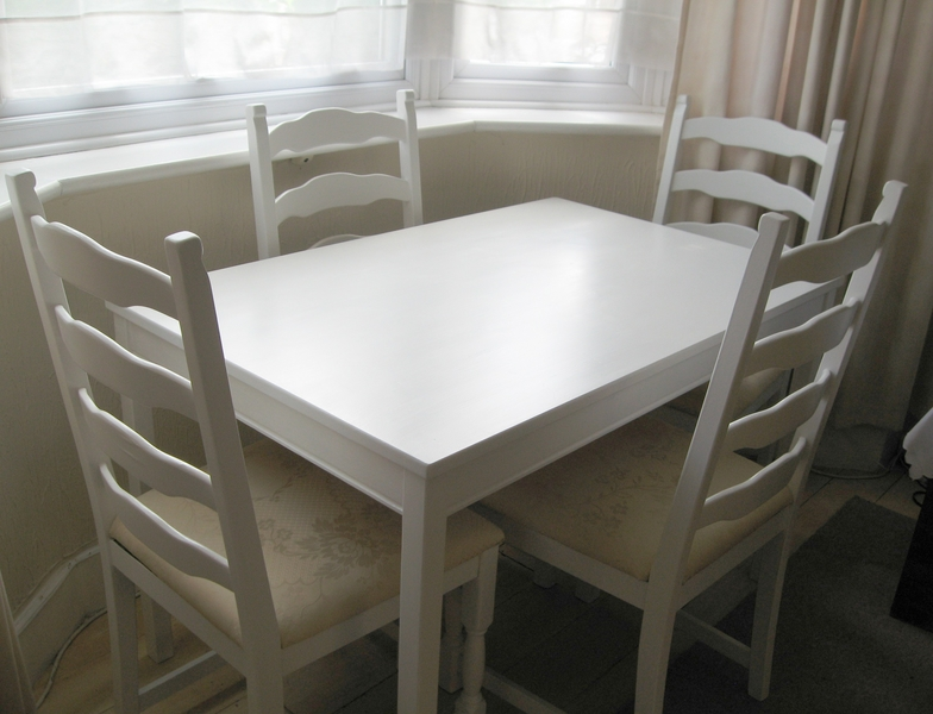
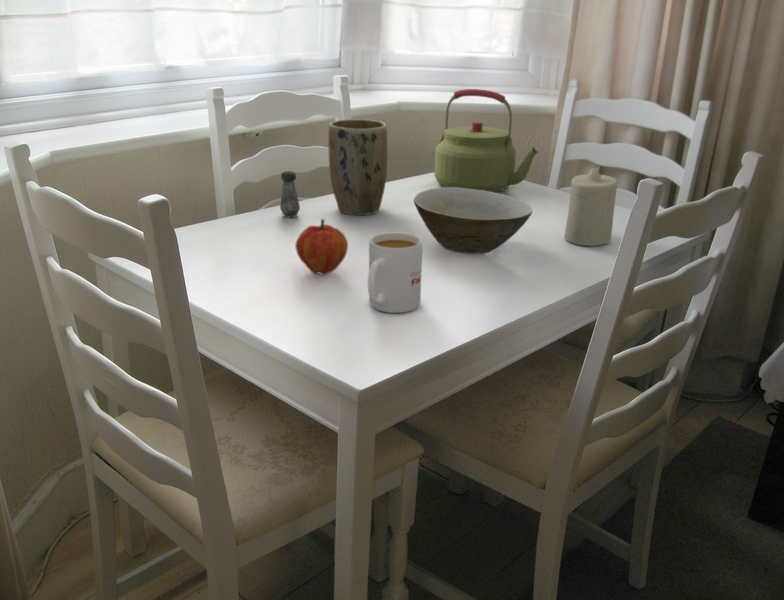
+ kettle [433,88,539,193]
+ candle [564,167,618,247]
+ salt shaker [279,170,301,218]
+ bowl [413,186,533,255]
+ fruit [294,218,349,276]
+ plant pot [327,118,389,216]
+ mug [367,231,423,314]
